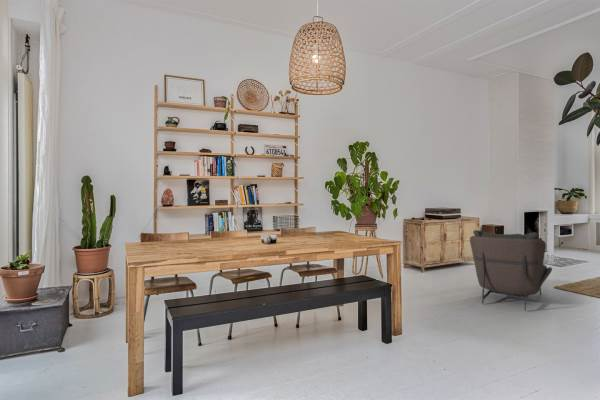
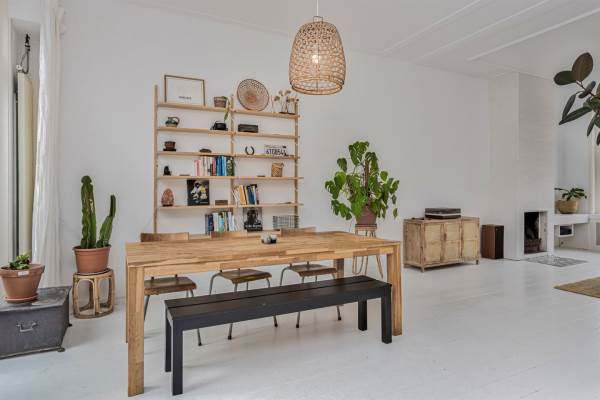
- armless chair [469,229,553,312]
